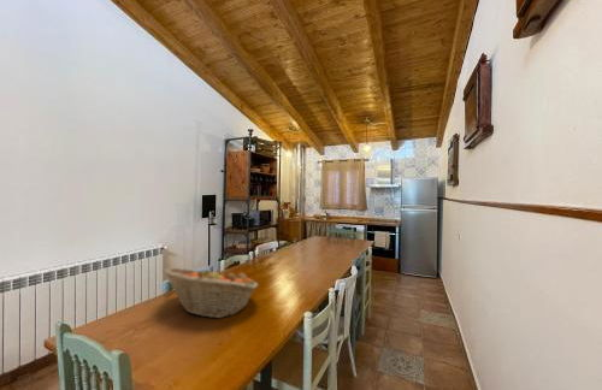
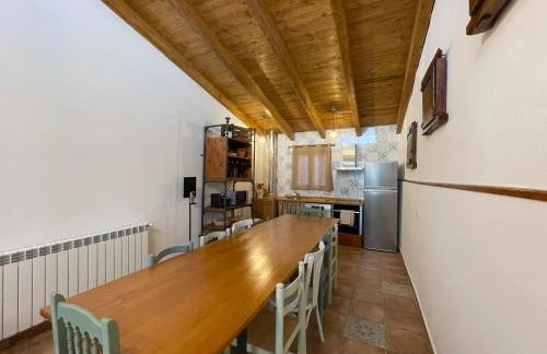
- fruit basket [163,266,259,319]
